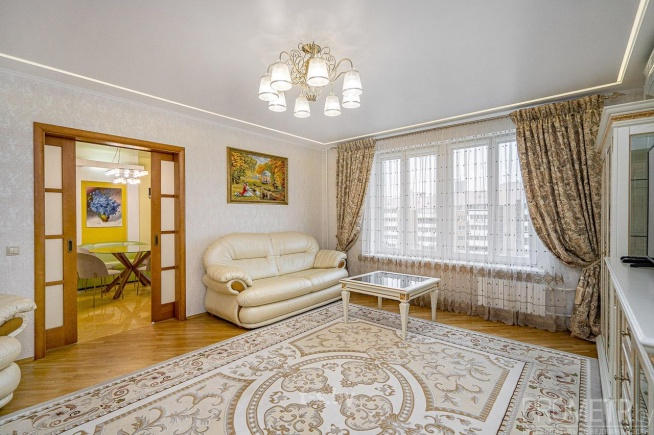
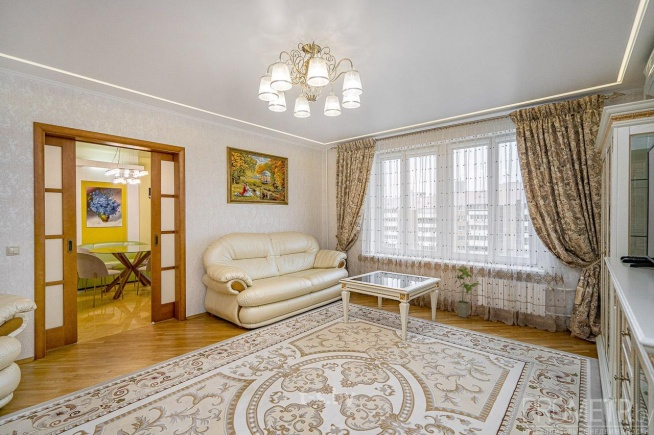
+ house plant [453,267,482,319]
